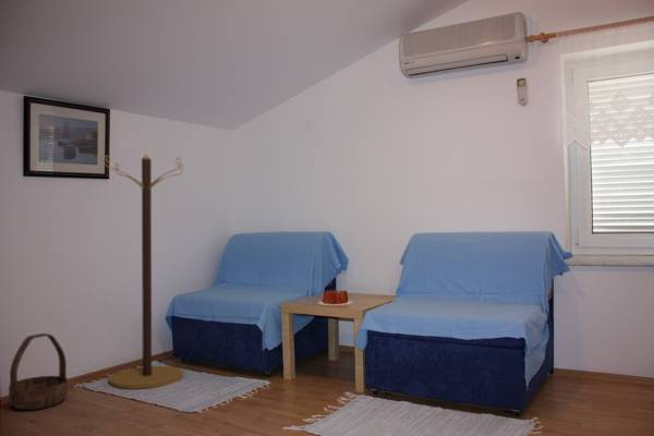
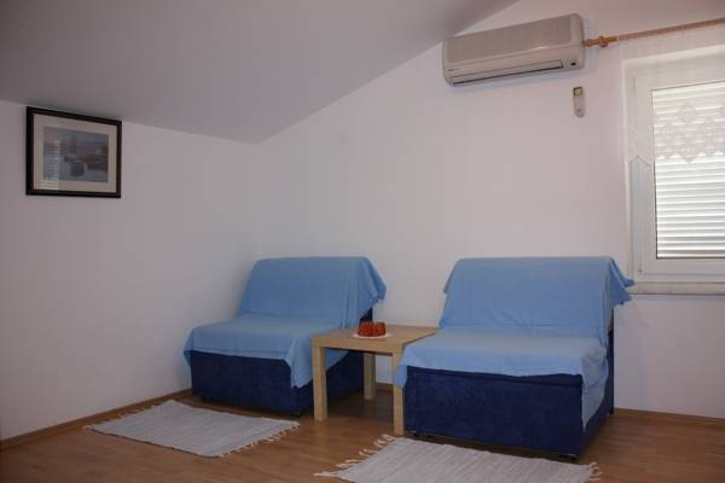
- coat rack [102,154,185,390]
- basket [8,332,69,411]
